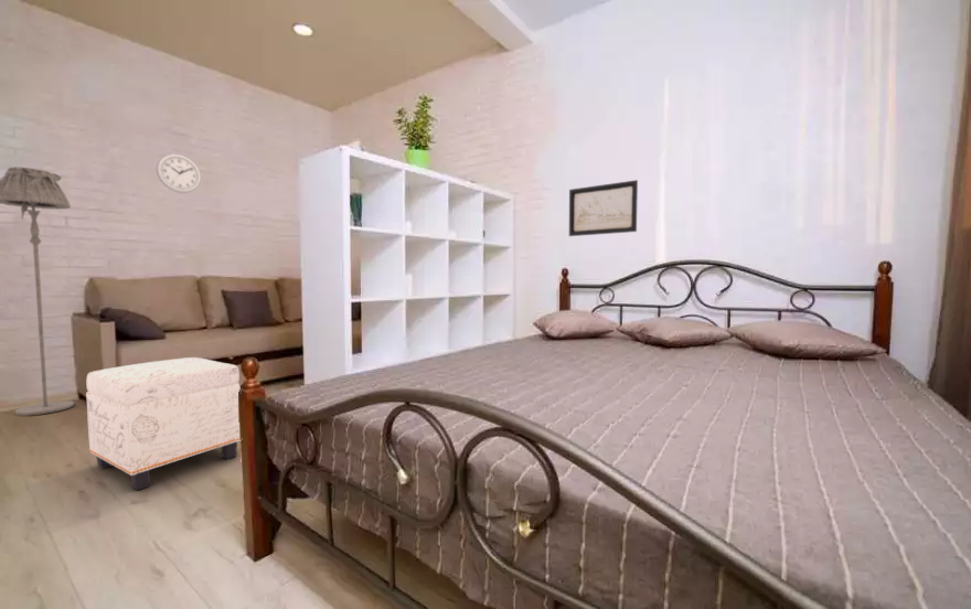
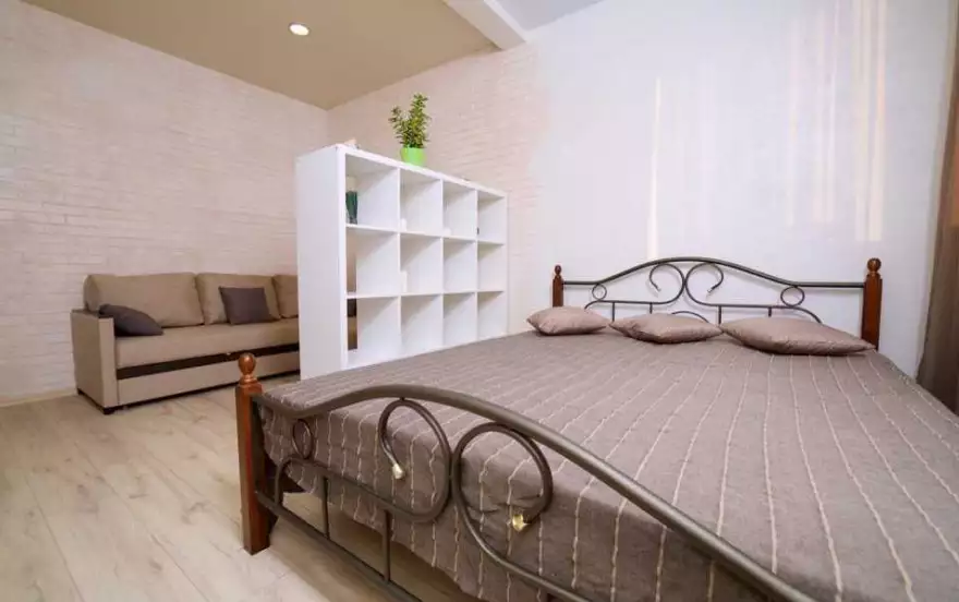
- floor lamp [0,165,75,417]
- wall clock [156,152,202,194]
- ottoman [85,356,242,492]
- wall art [568,179,639,237]
